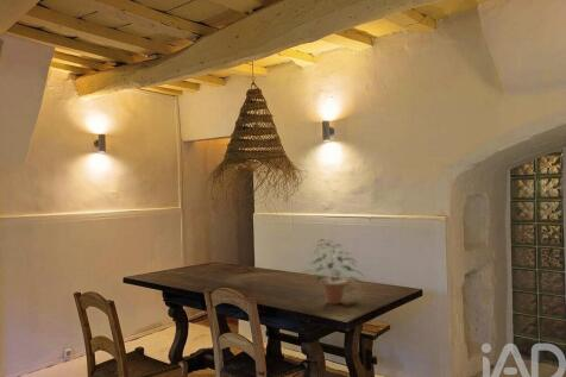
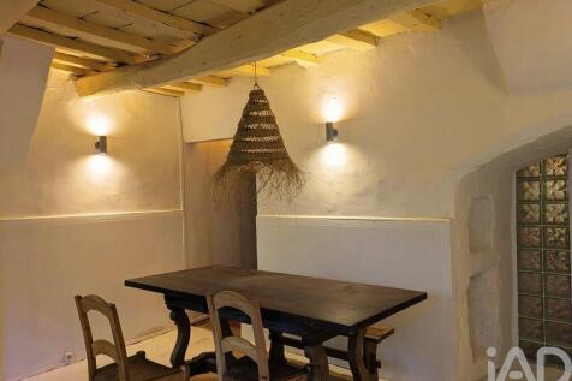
- potted plant [300,239,366,306]
